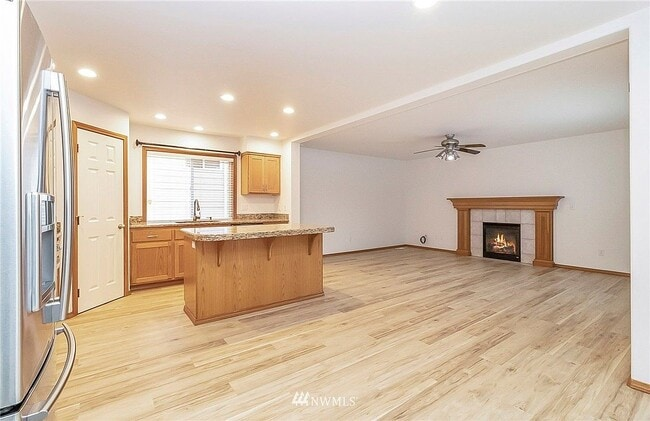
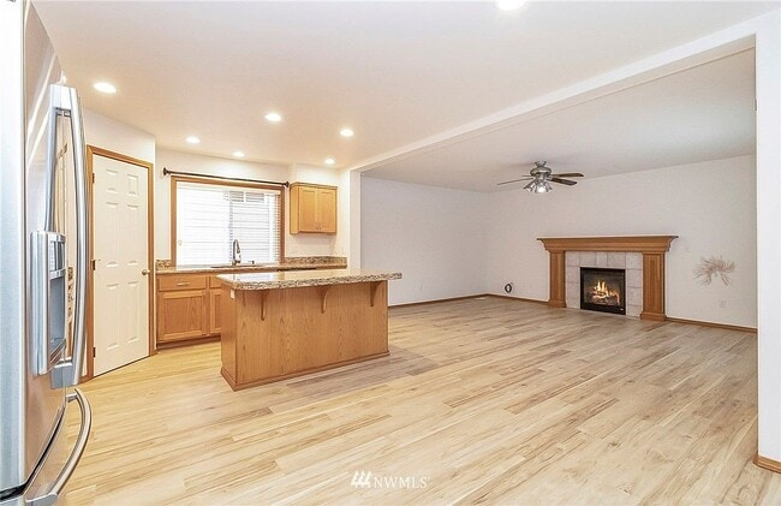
+ wall sculpture [692,254,737,287]
